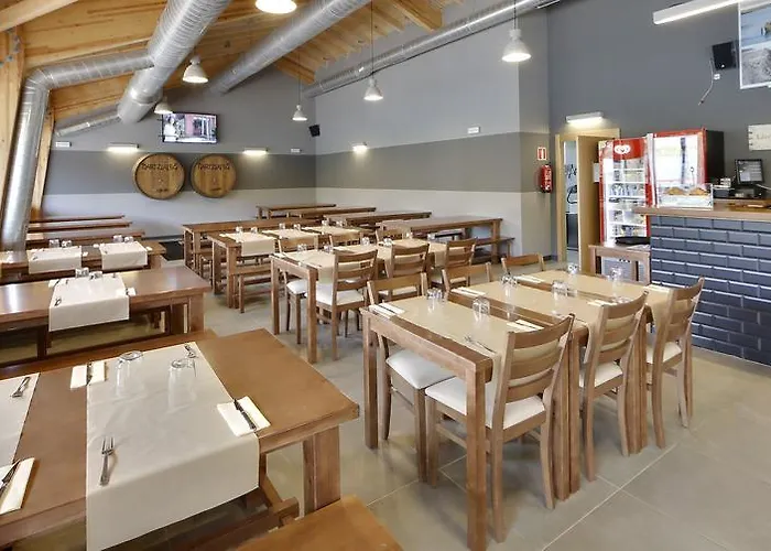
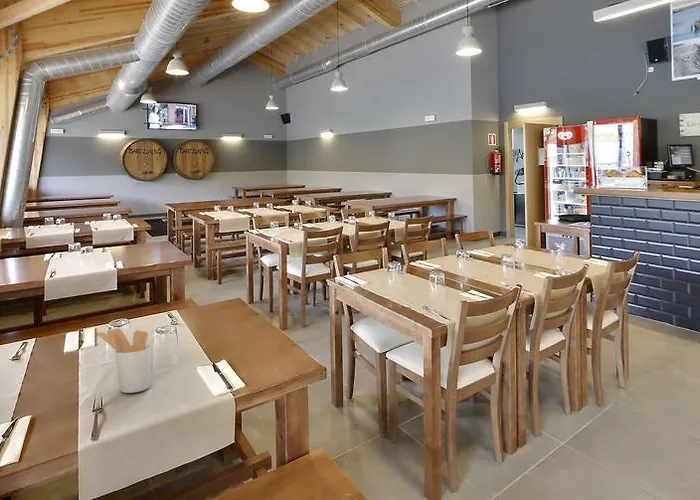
+ utensil holder [98,327,152,394]
